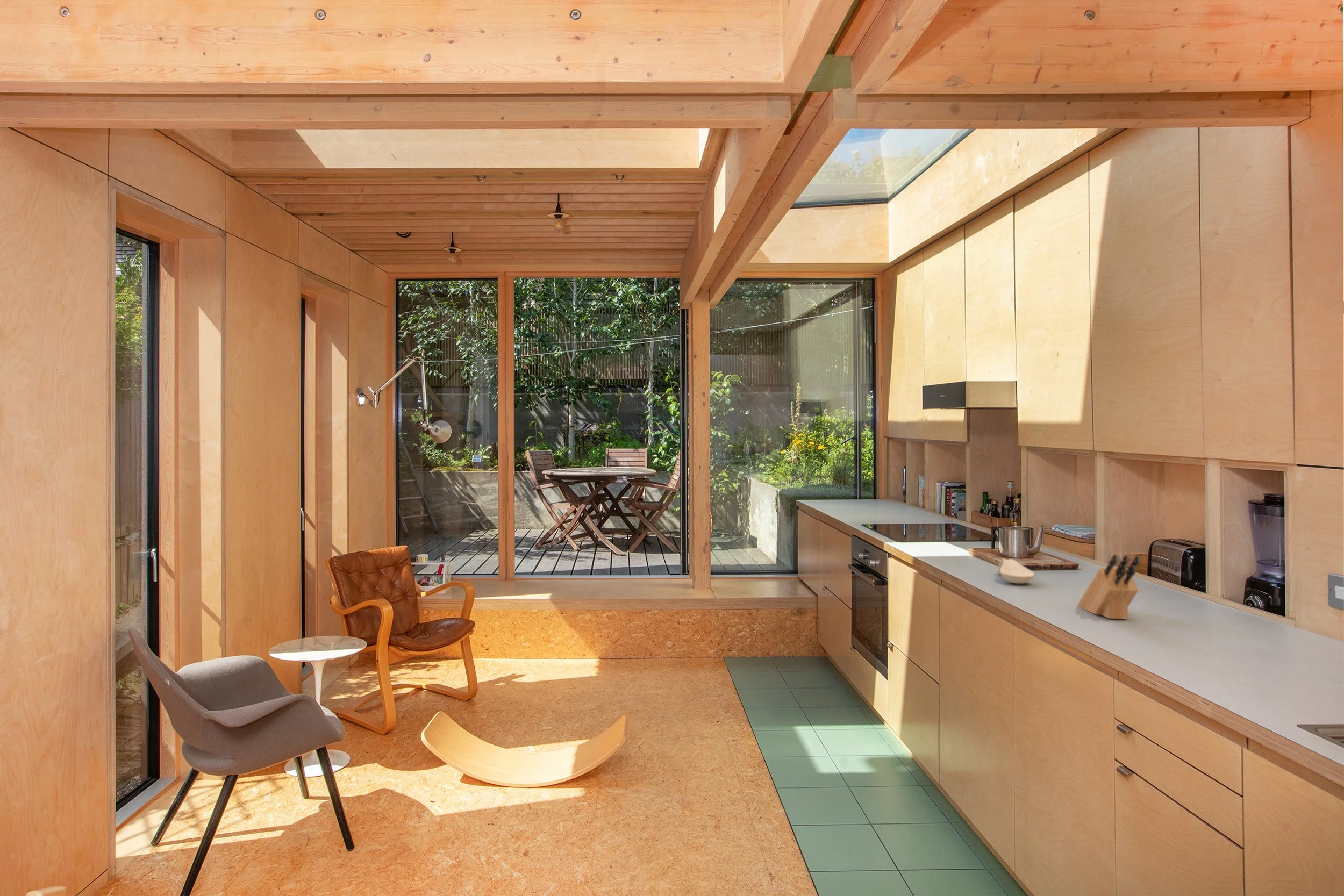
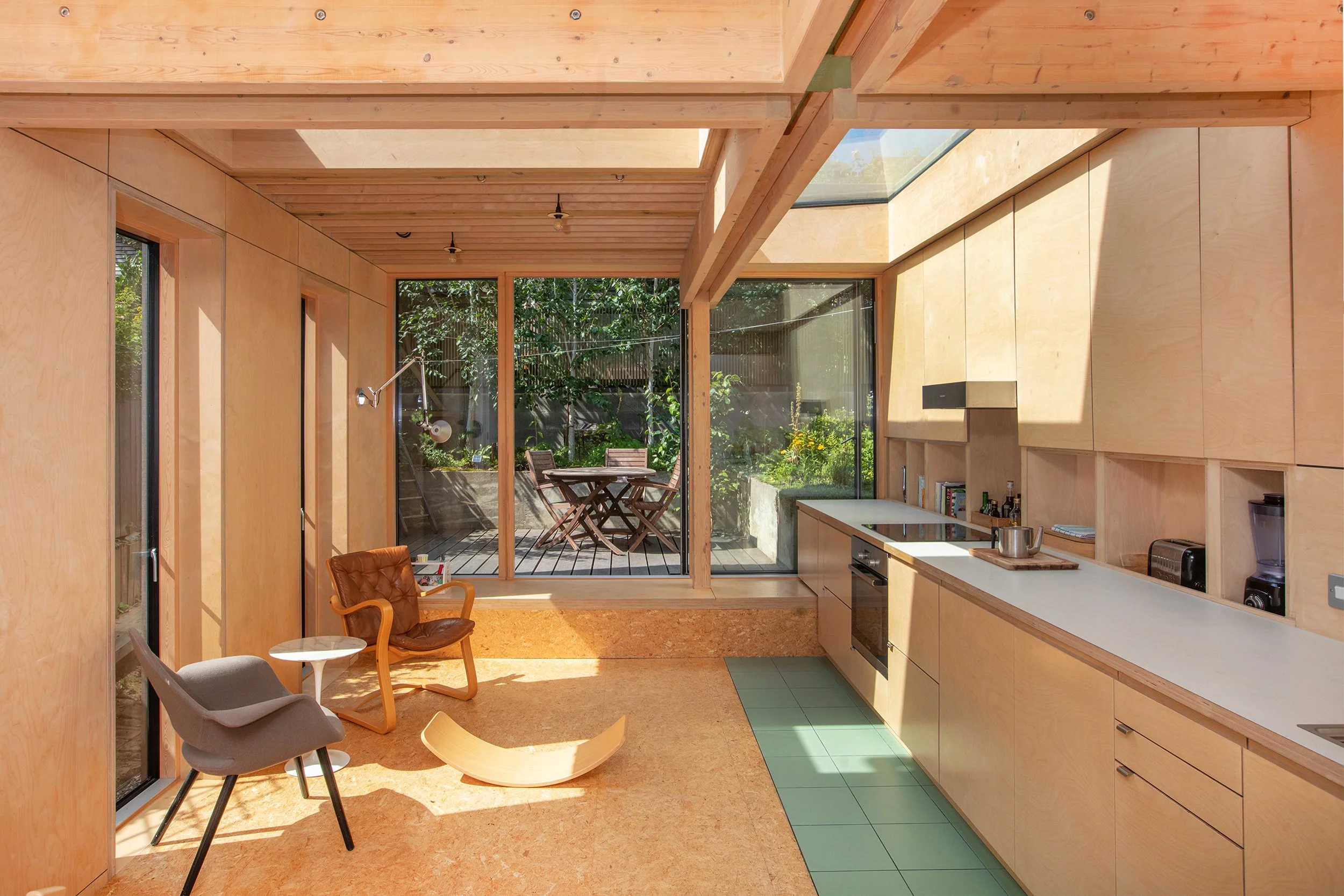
- knife block [1077,554,1141,619]
- spoon rest [997,558,1035,584]
